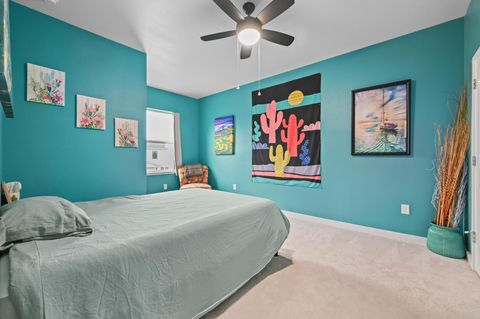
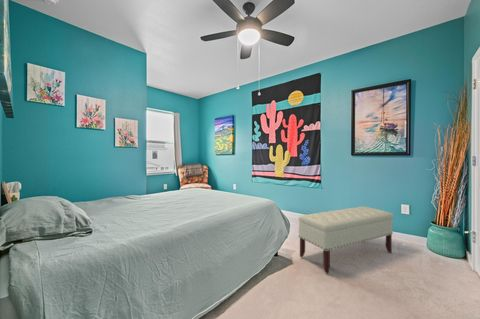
+ bench [298,206,395,274]
